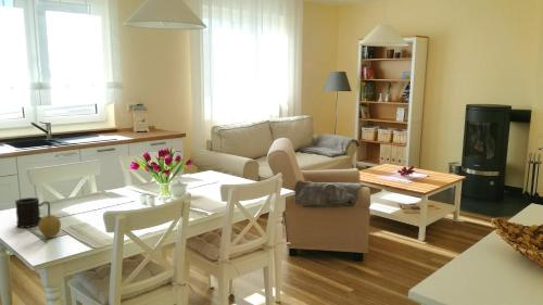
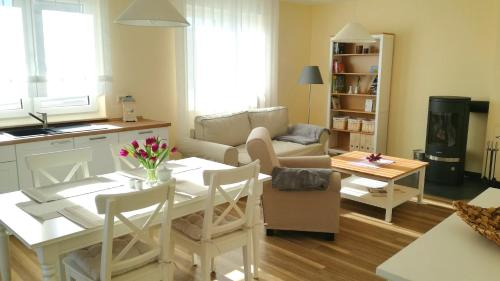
- fruit [37,214,62,239]
- mug [14,196,51,229]
